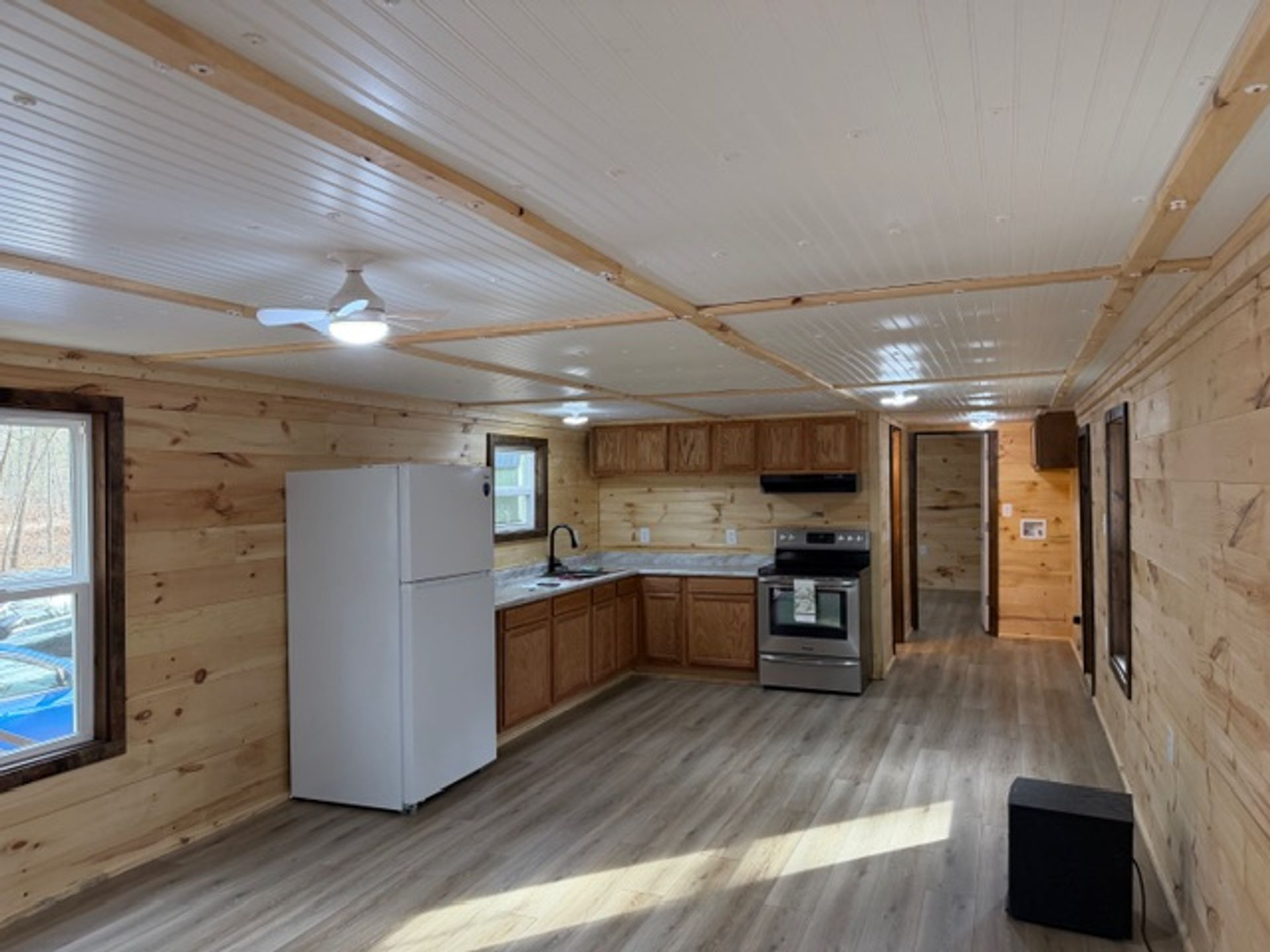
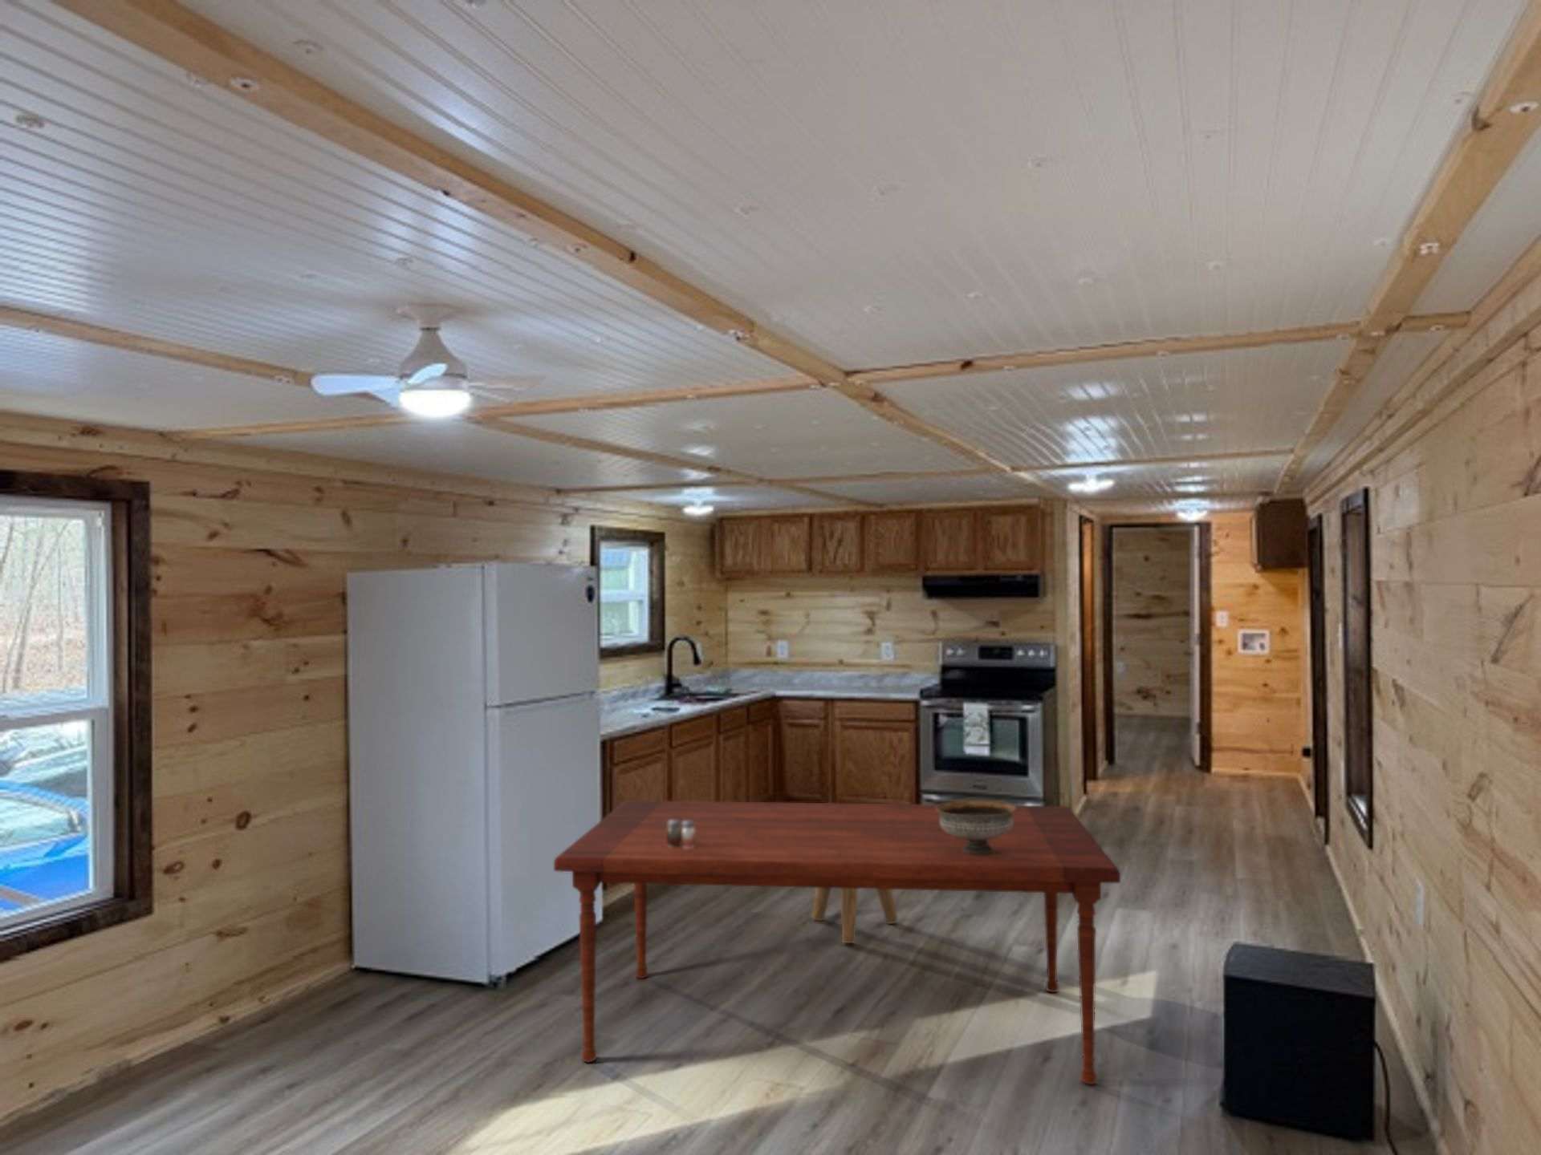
+ bowl [936,798,1016,854]
+ salt and pepper shaker [667,820,695,848]
+ dining table [553,800,1121,1085]
+ stool [811,888,899,944]
